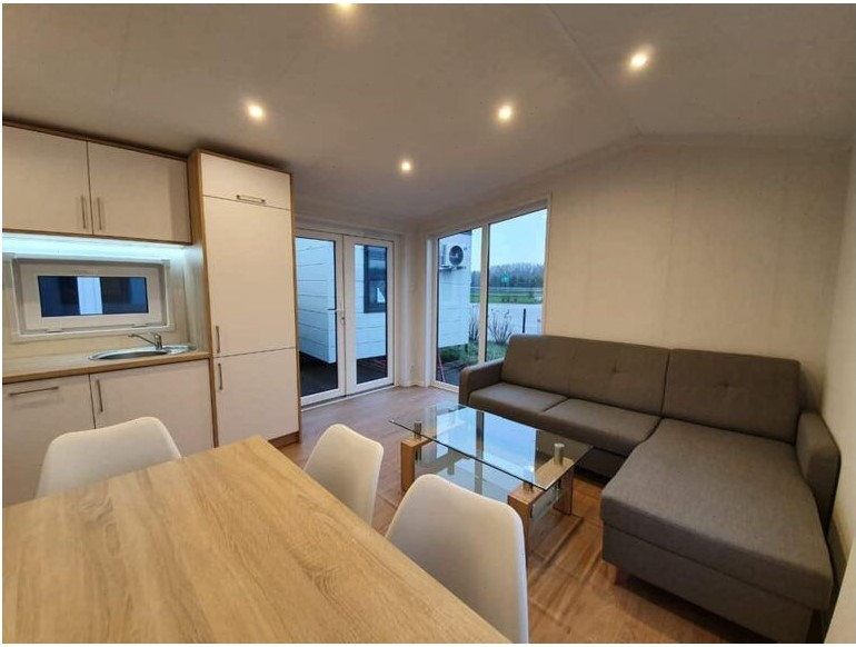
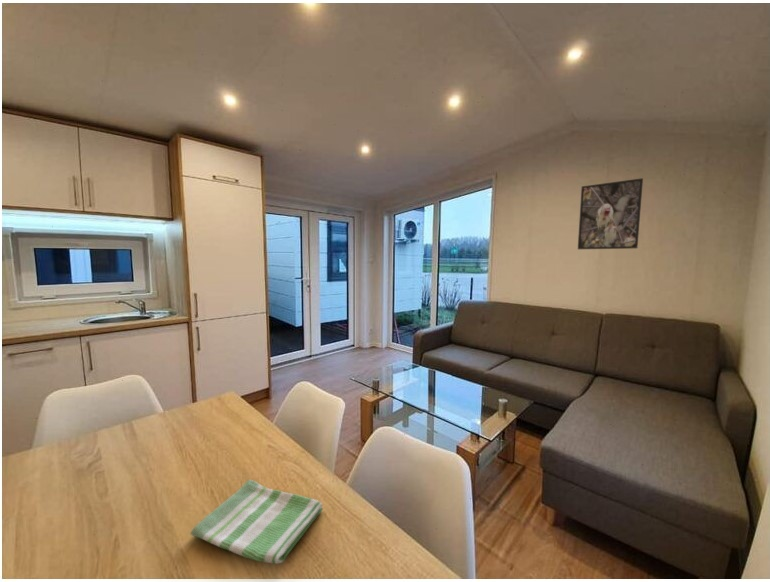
+ dish towel [190,479,324,565]
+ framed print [577,177,644,250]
